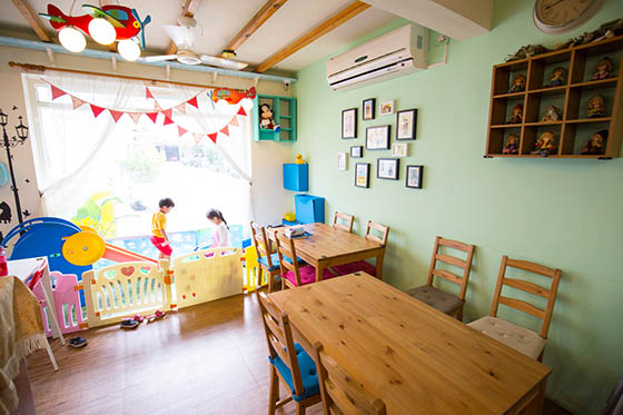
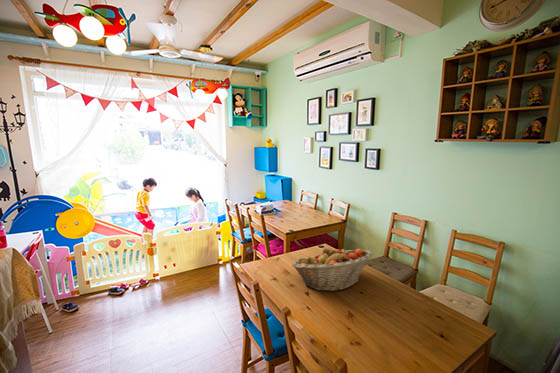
+ fruit basket [291,247,374,292]
